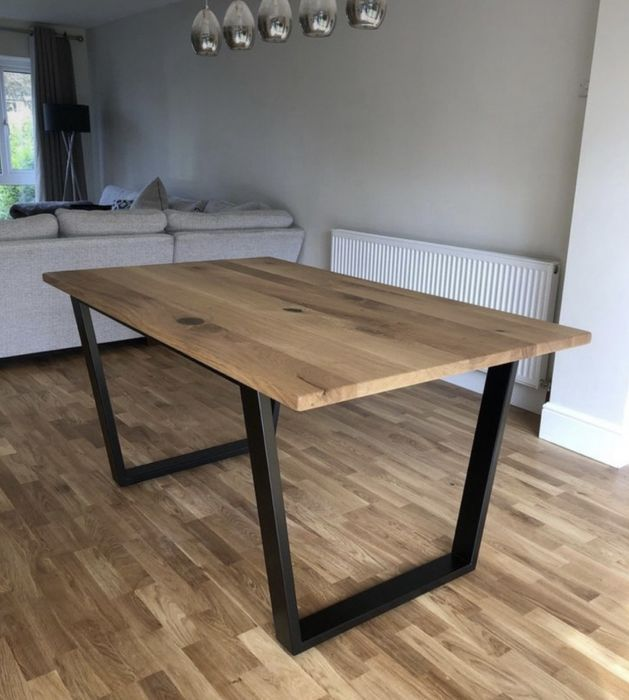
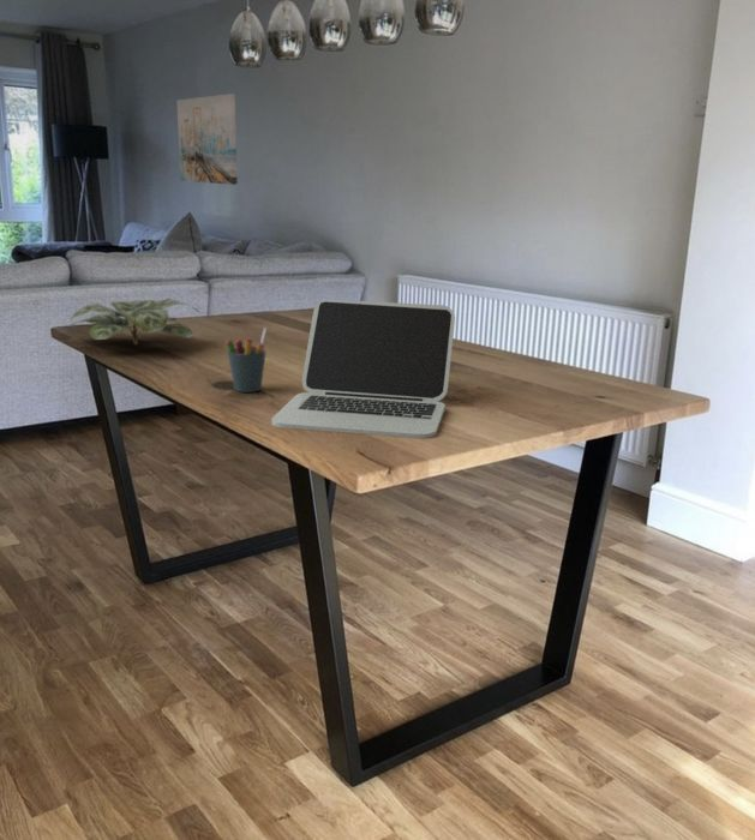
+ wall art [175,92,239,186]
+ laptop [270,299,456,439]
+ pen holder [224,326,268,394]
+ plant [67,298,202,346]
